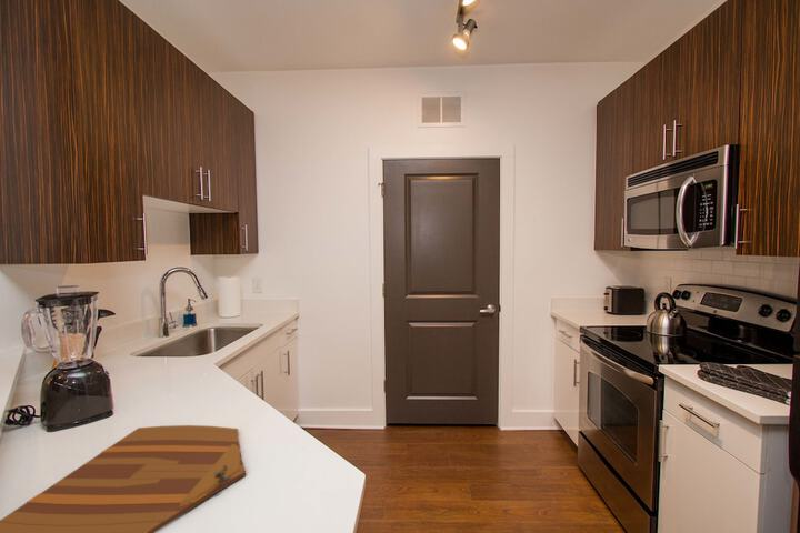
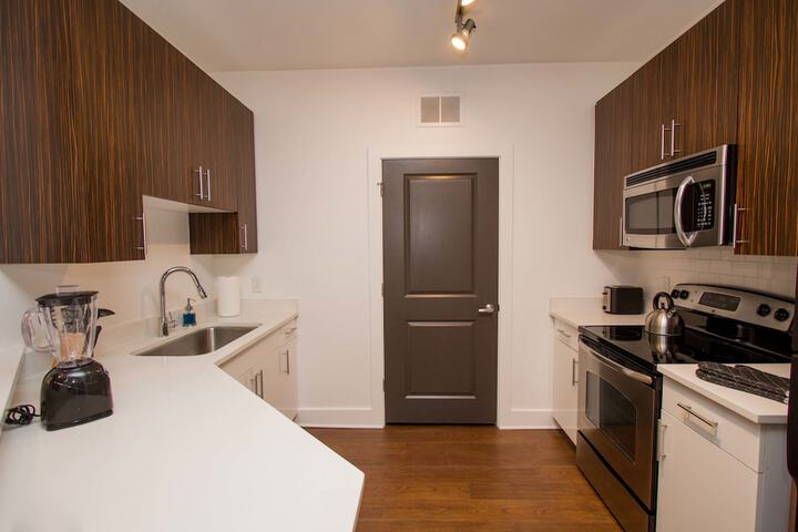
- cutting board [0,424,247,533]
